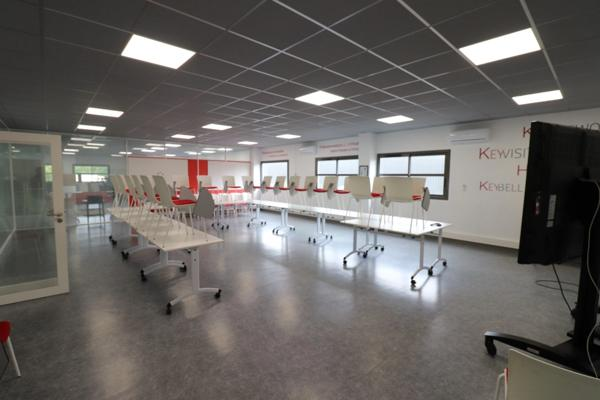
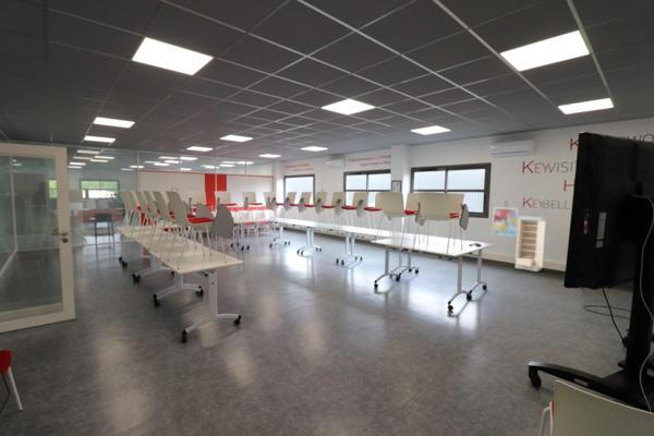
+ storage cabinet [514,215,547,272]
+ wall art [492,206,519,238]
